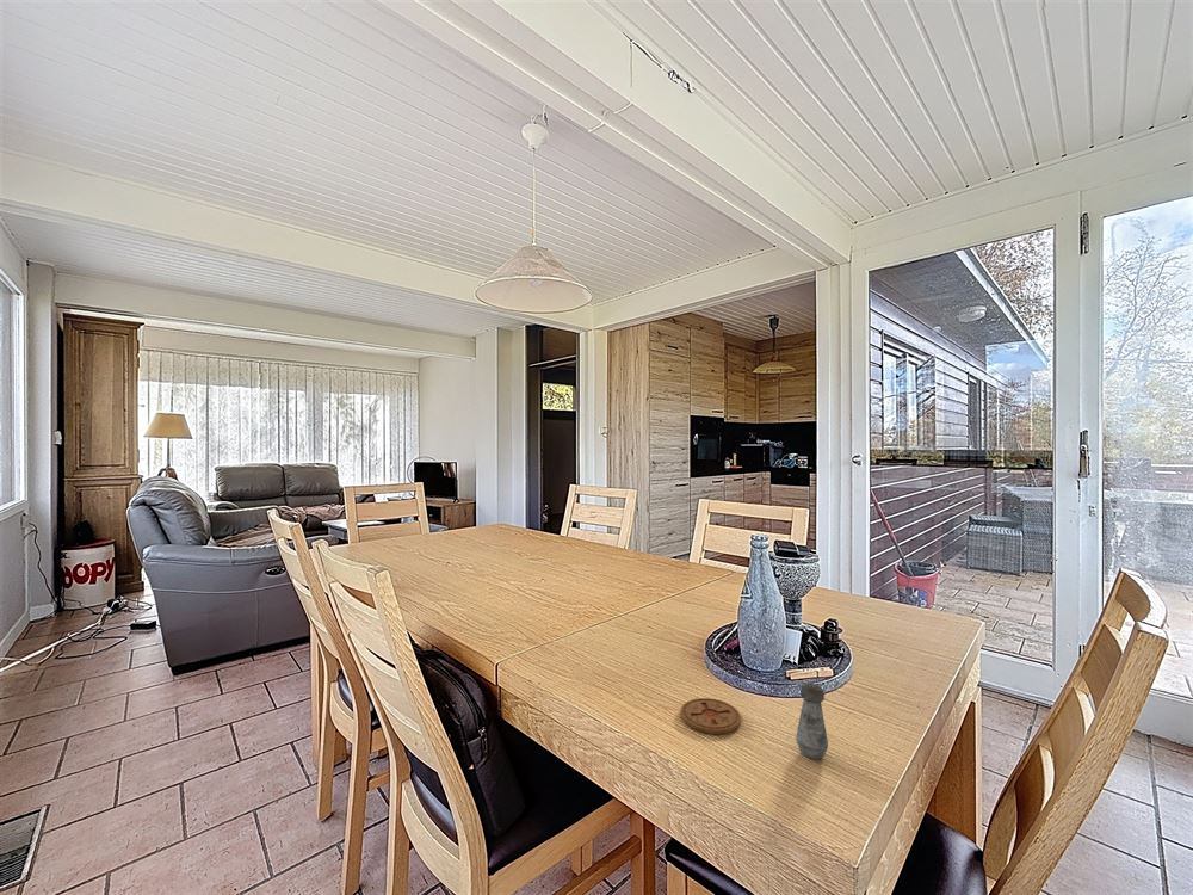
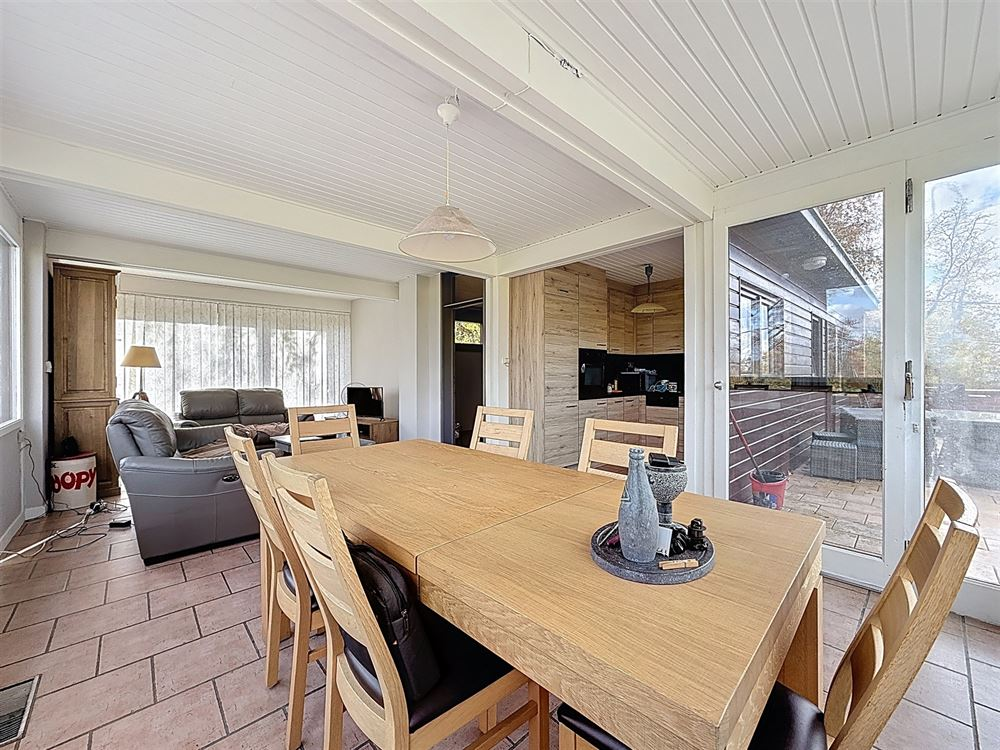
- salt shaker [795,681,829,760]
- coaster [679,697,742,735]
